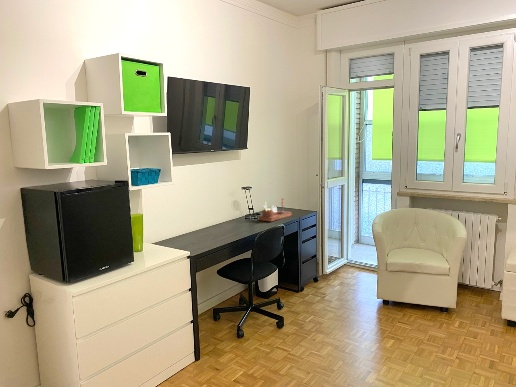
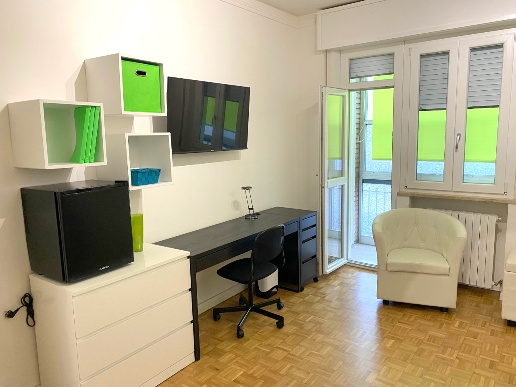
- desk organizer [258,197,293,223]
